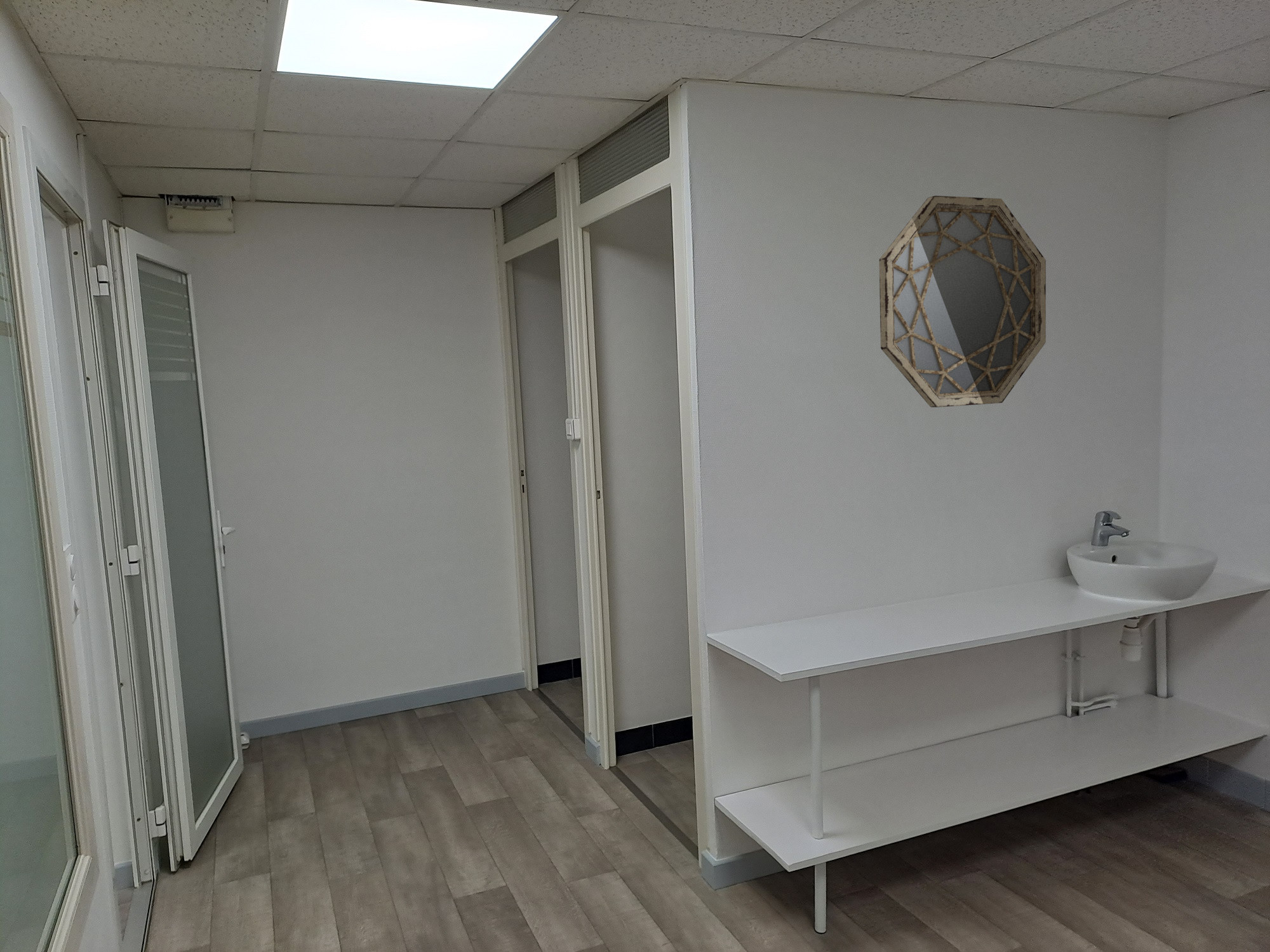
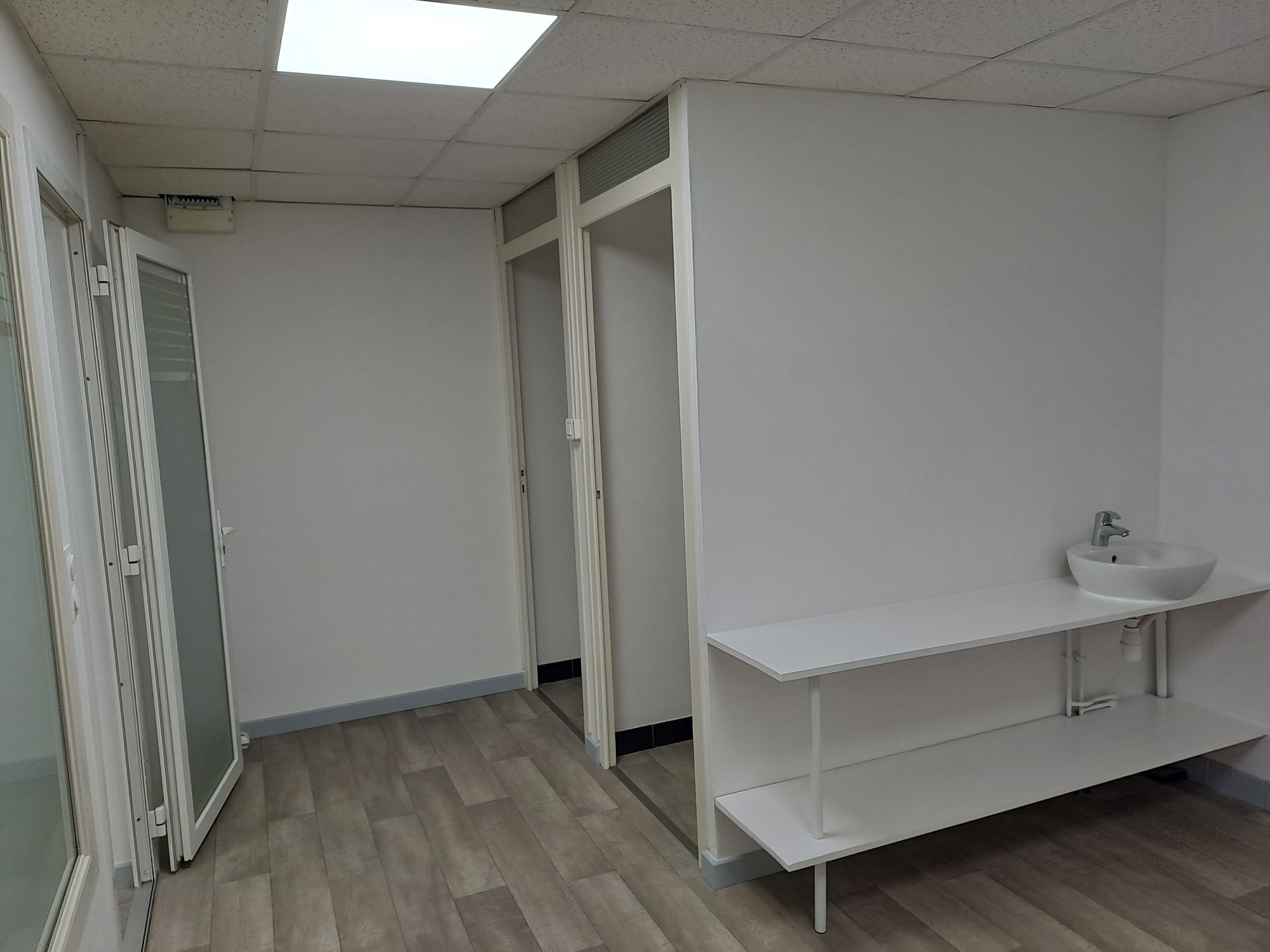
- home mirror [879,195,1046,408]
